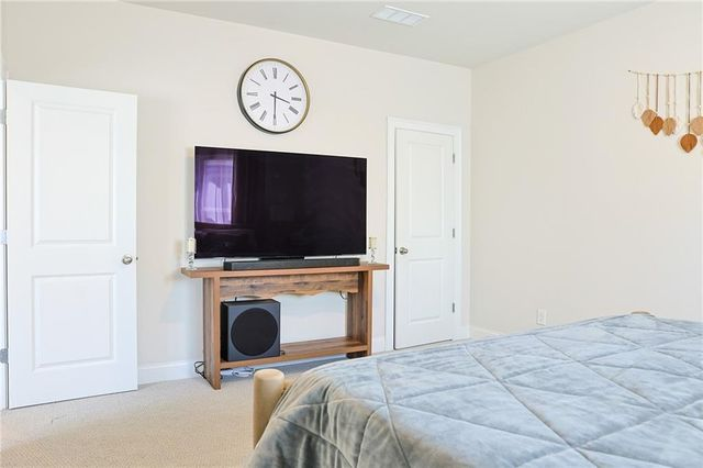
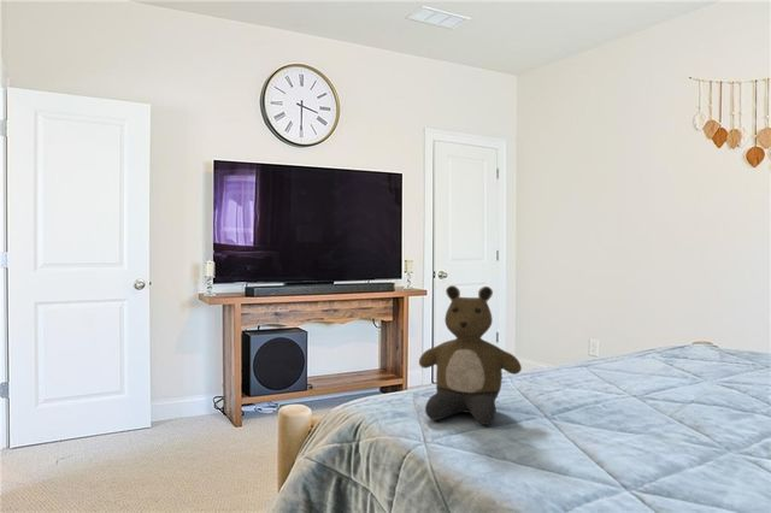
+ bear [418,284,523,426]
